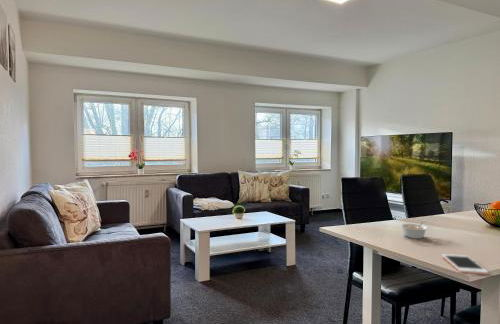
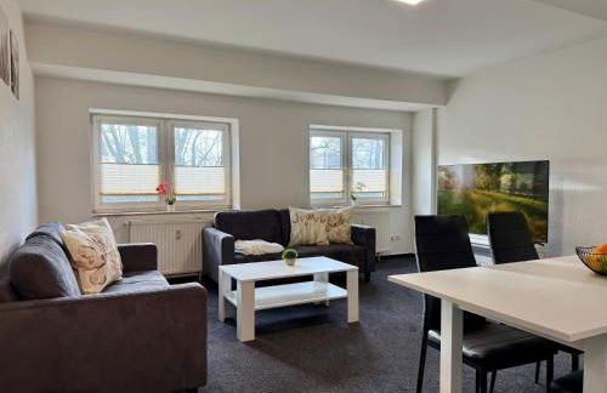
- cell phone [441,253,490,276]
- legume [399,221,429,240]
